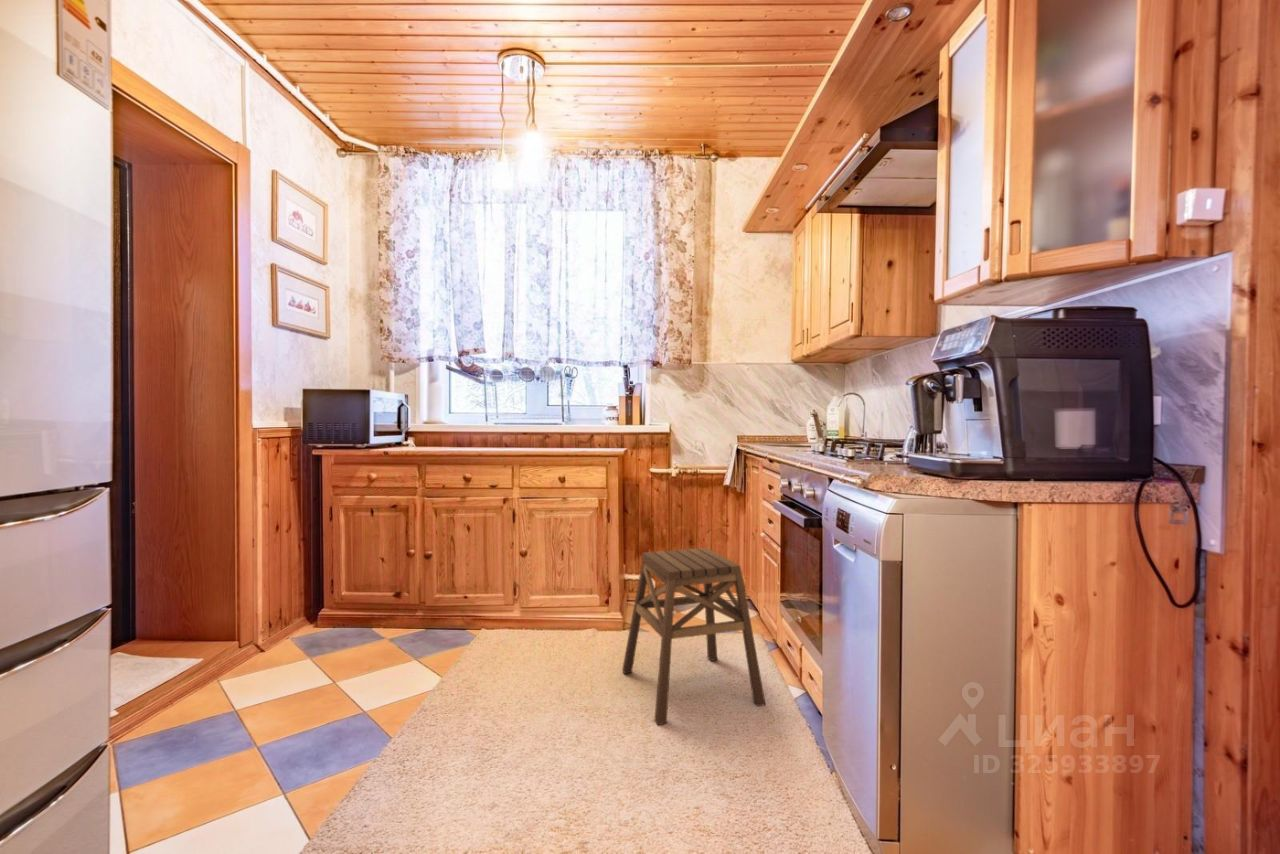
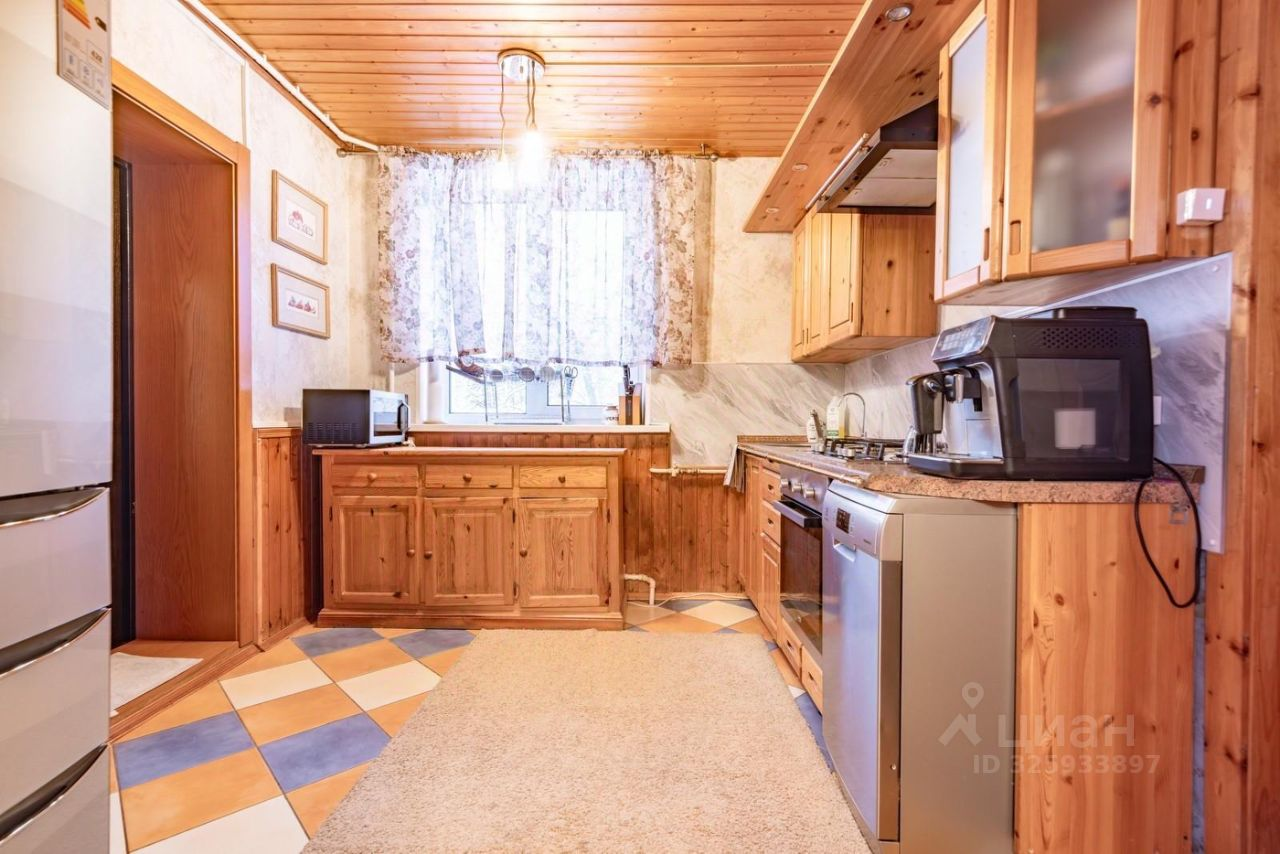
- stool [621,547,767,726]
